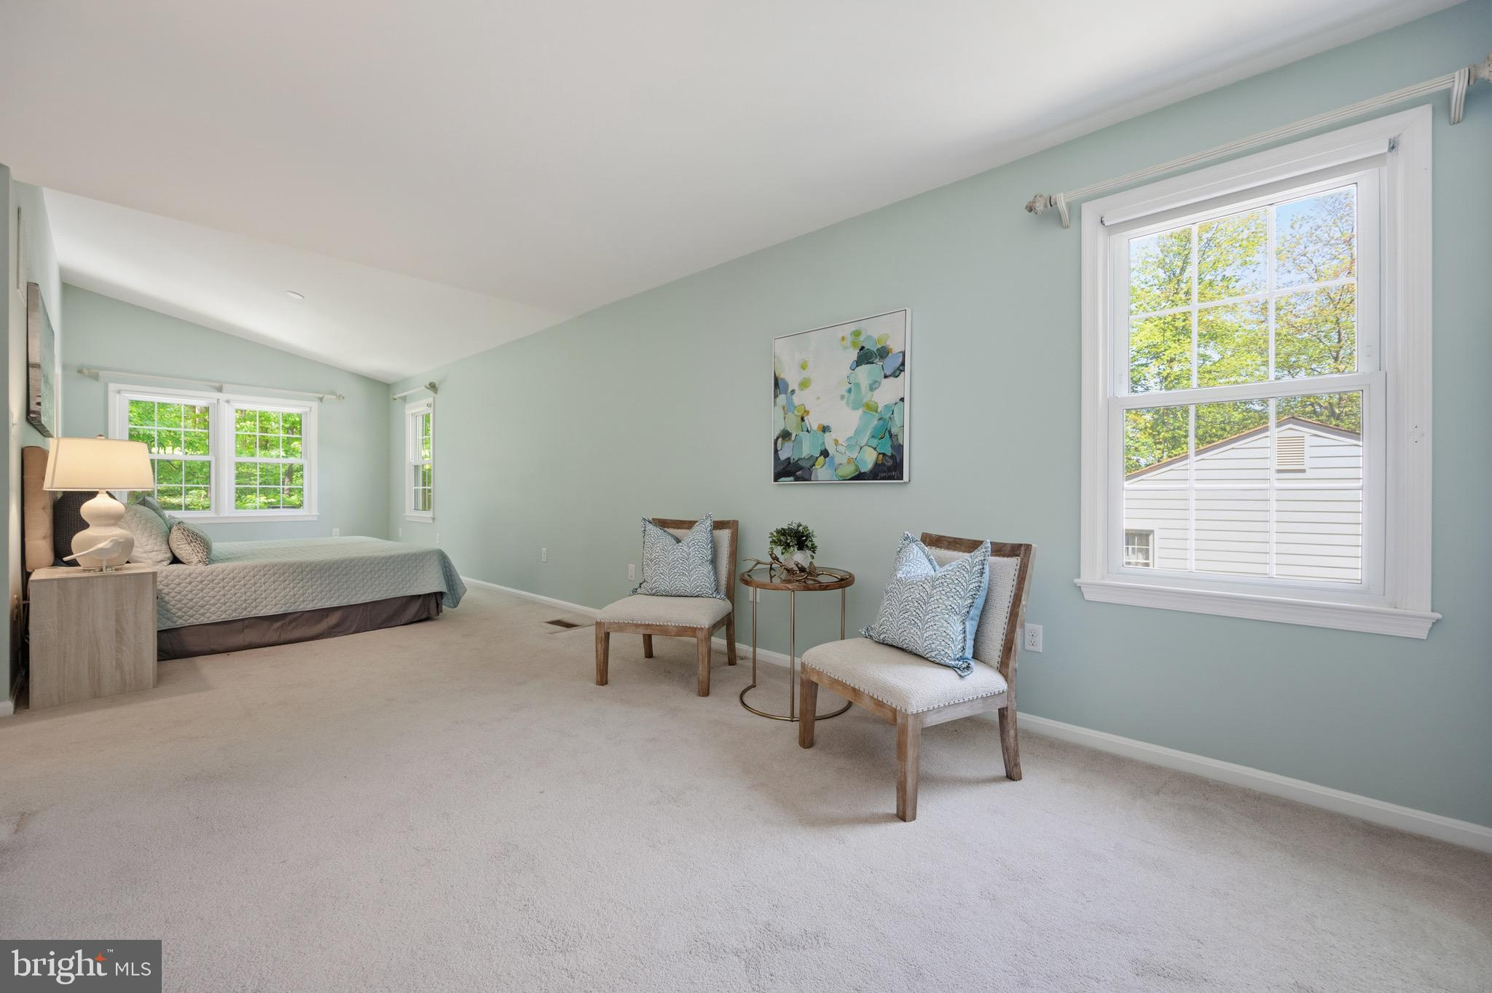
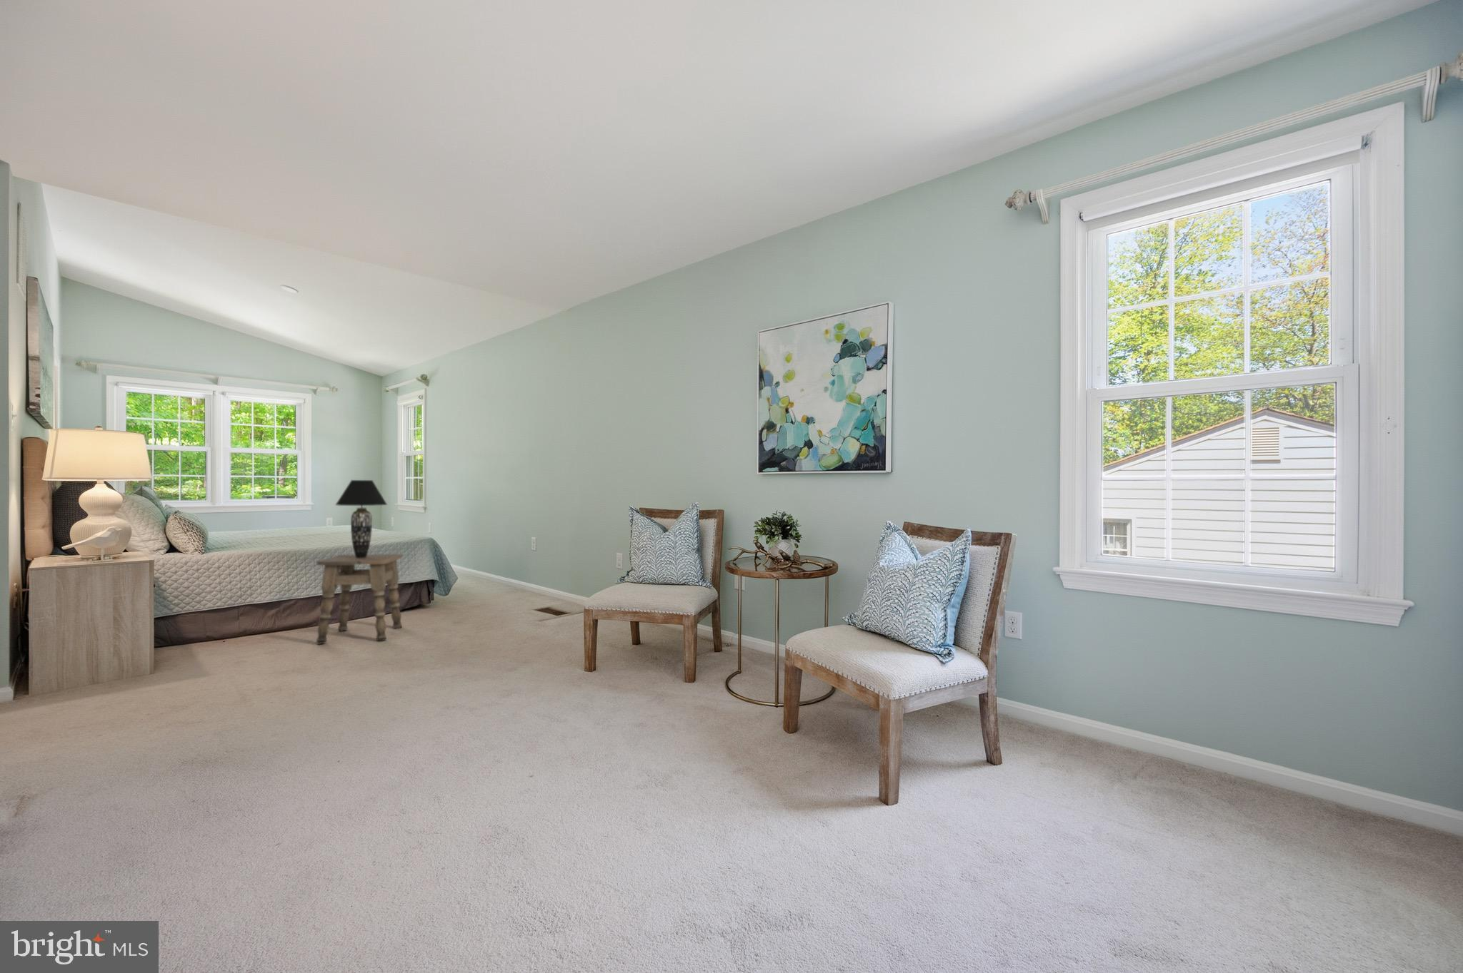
+ side table [315,554,403,645]
+ table lamp [335,479,388,558]
